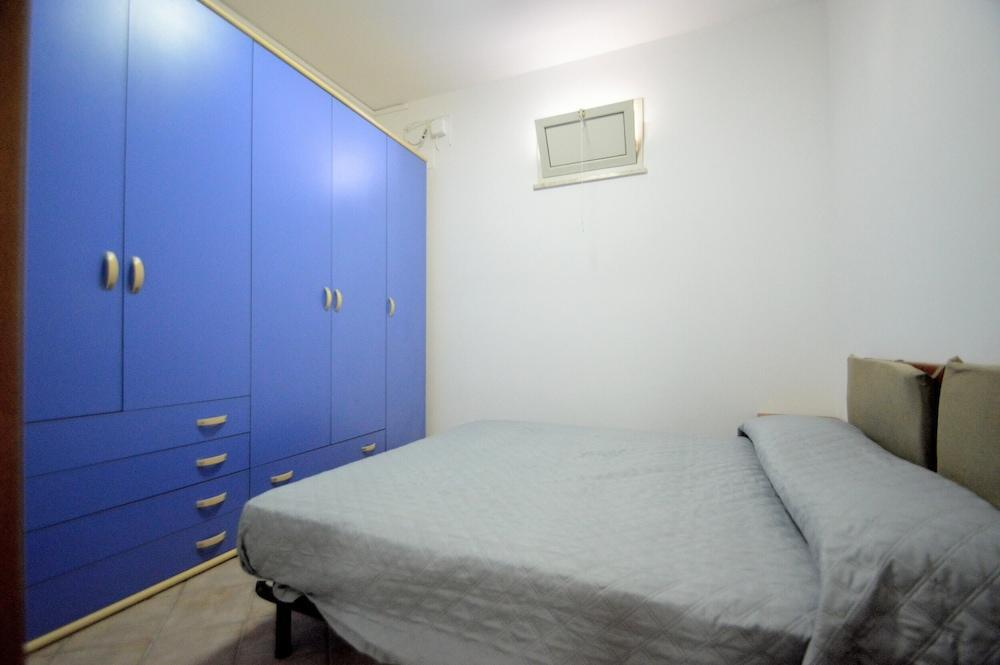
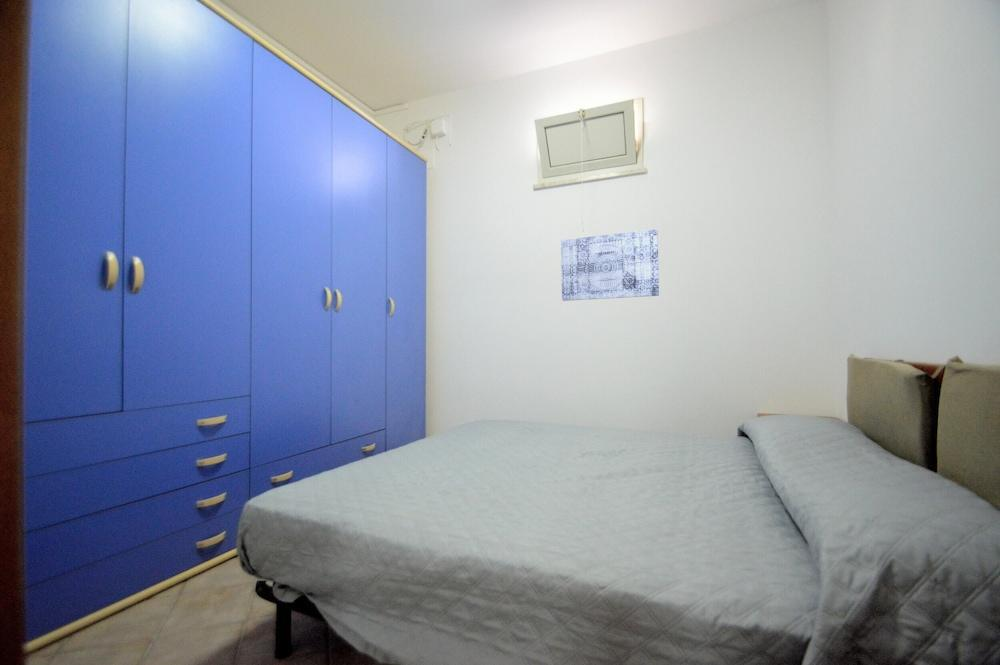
+ wall art [560,228,660,302]
